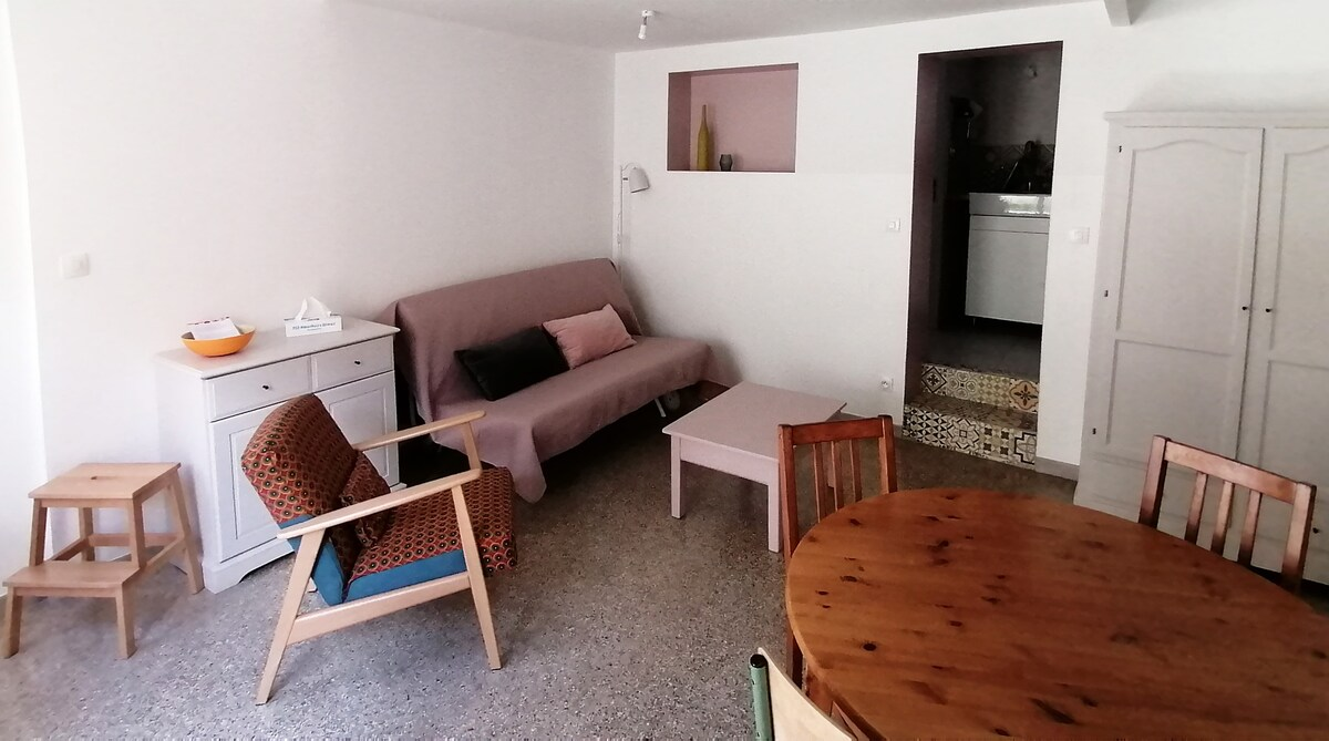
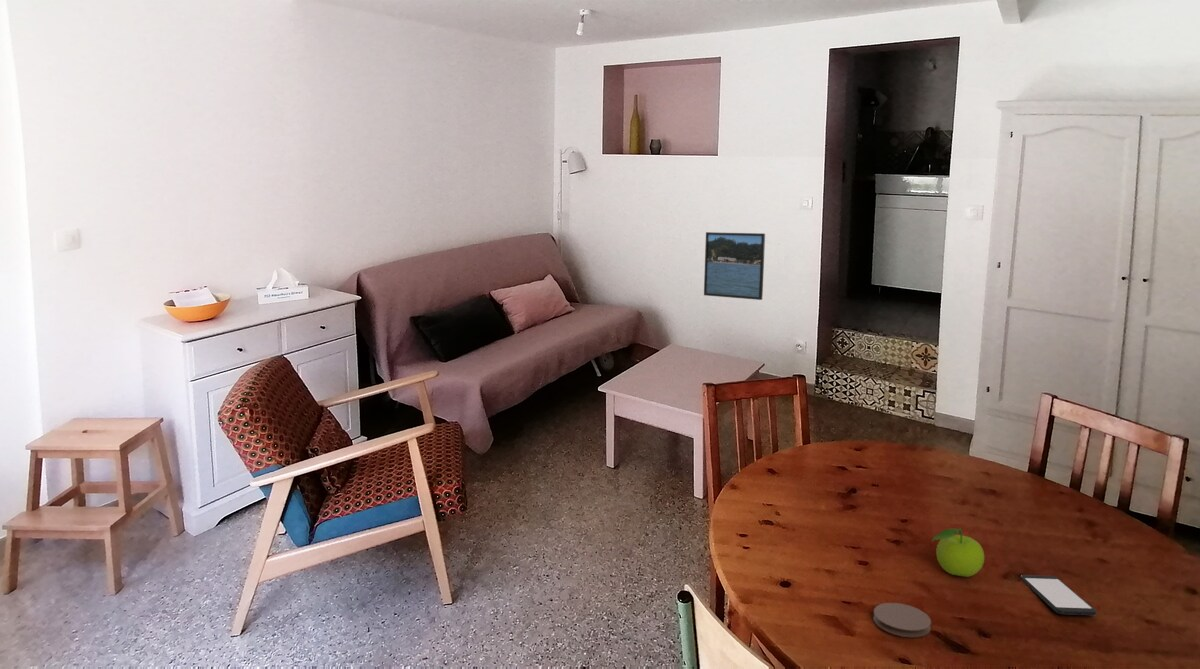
+ fruit [931,527,985,578]
+ coaster [872,602,932,638]
+ smartphone [1020,574,1098,616]
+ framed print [703,231,766,301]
